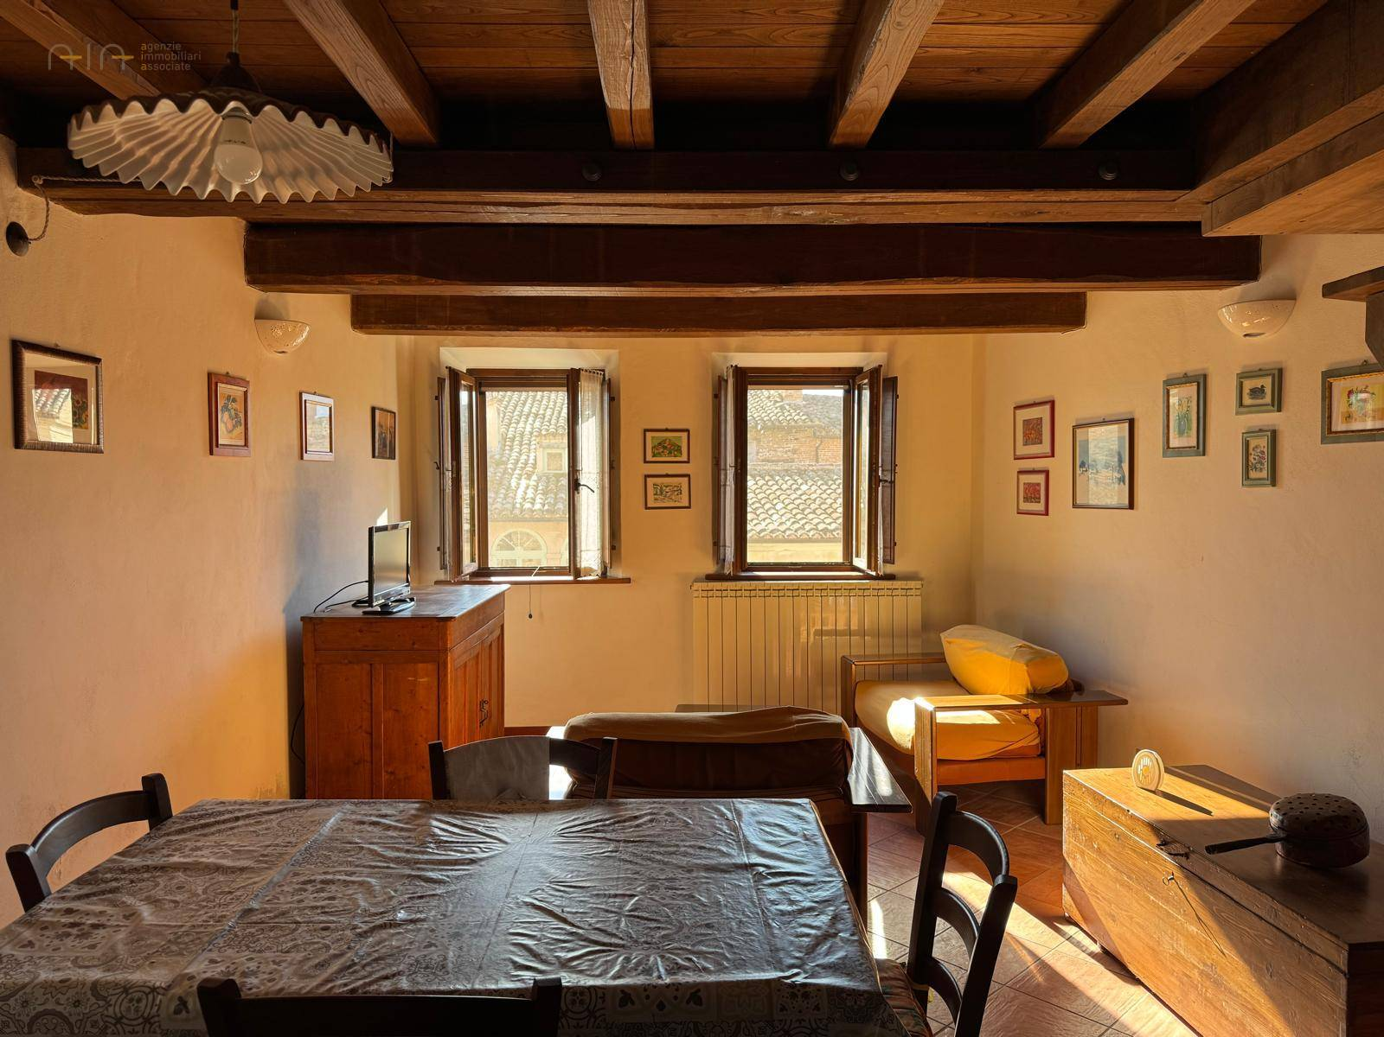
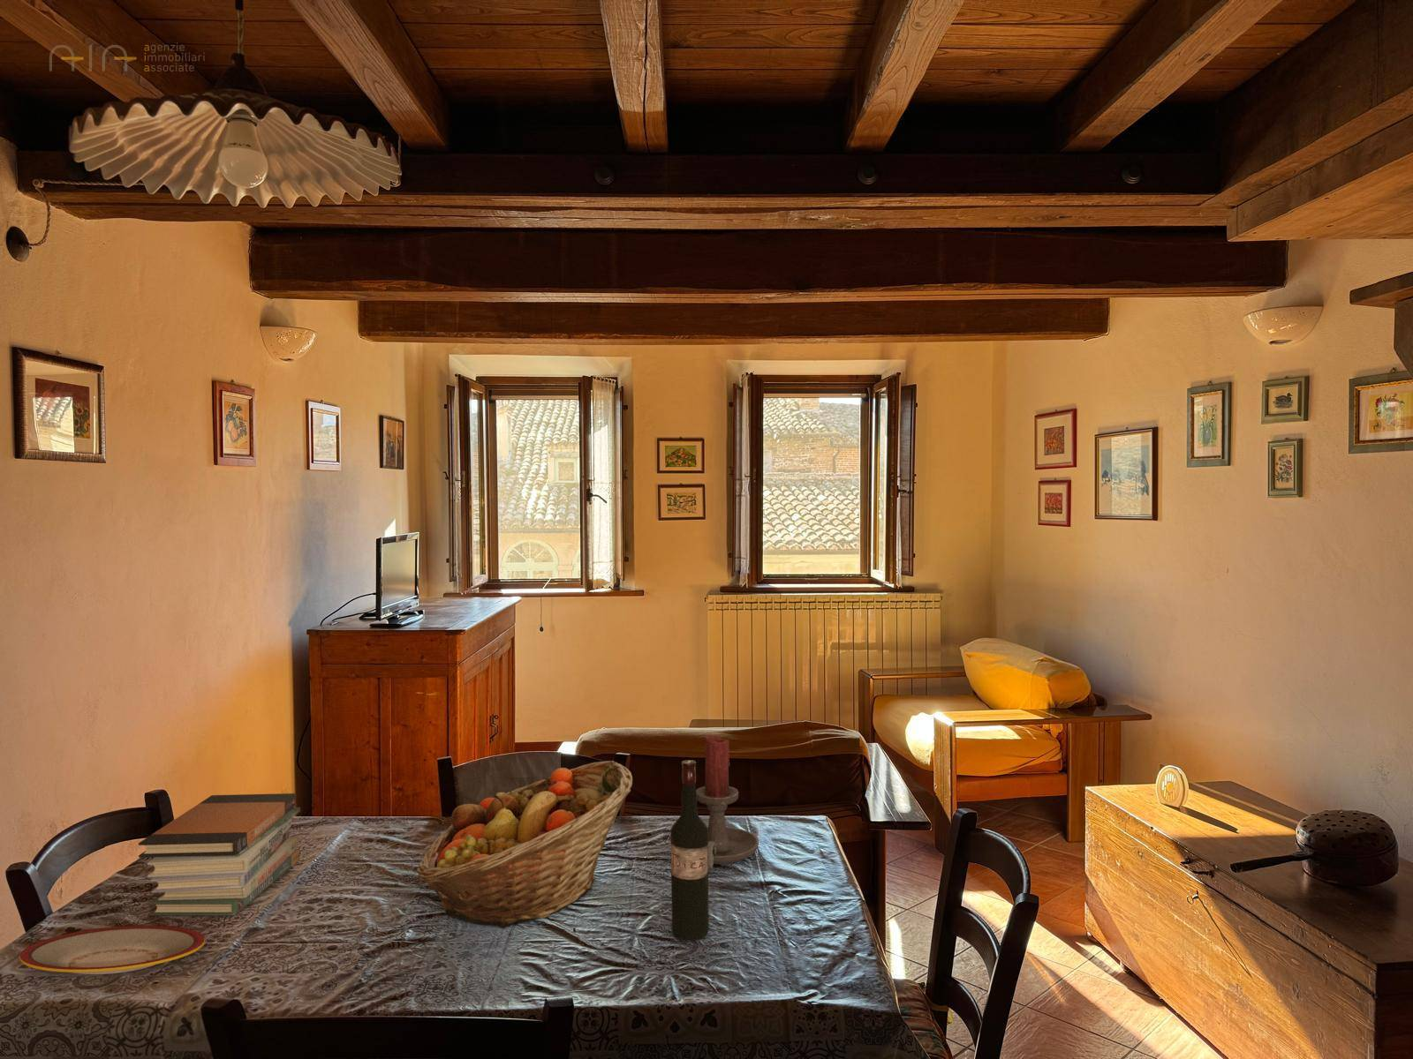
+ fruit basket [416,760,633,929]
+ book stack [138,792,302,917]
+ candle holder [695,735,760,869]
+ wine bottle [670,759,710,941]
+ plate [19,924,206,976]
